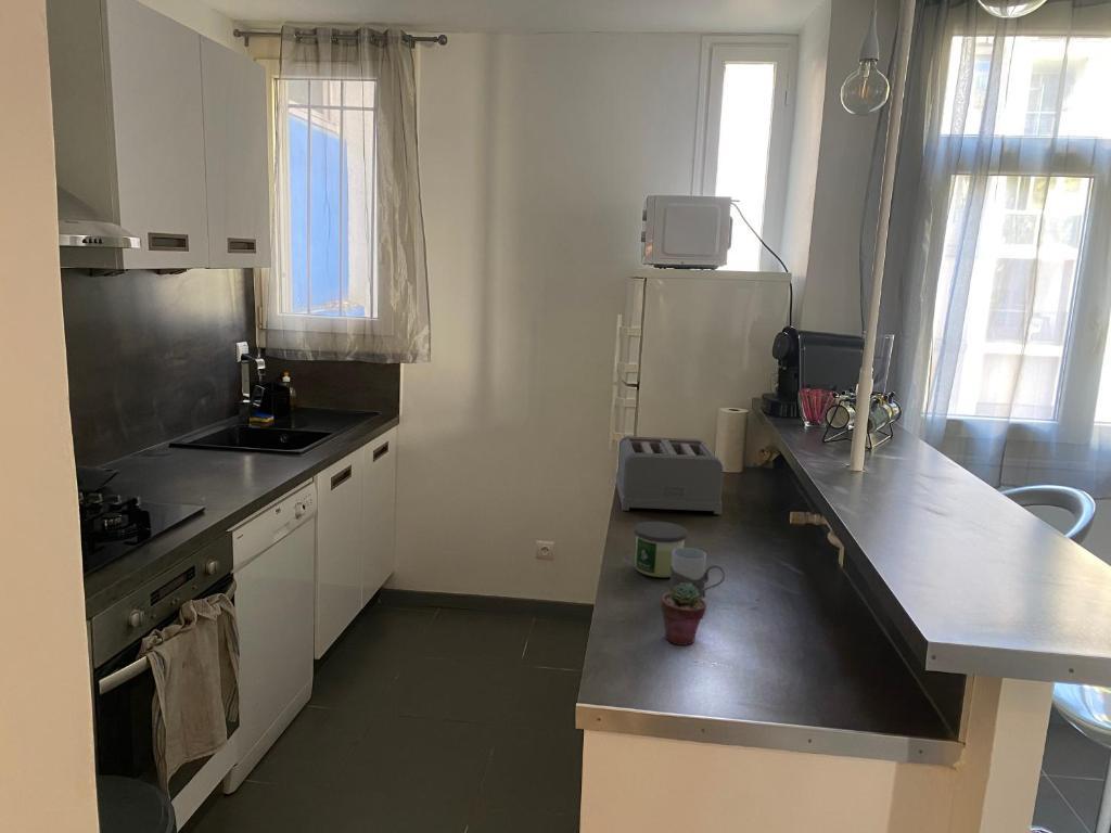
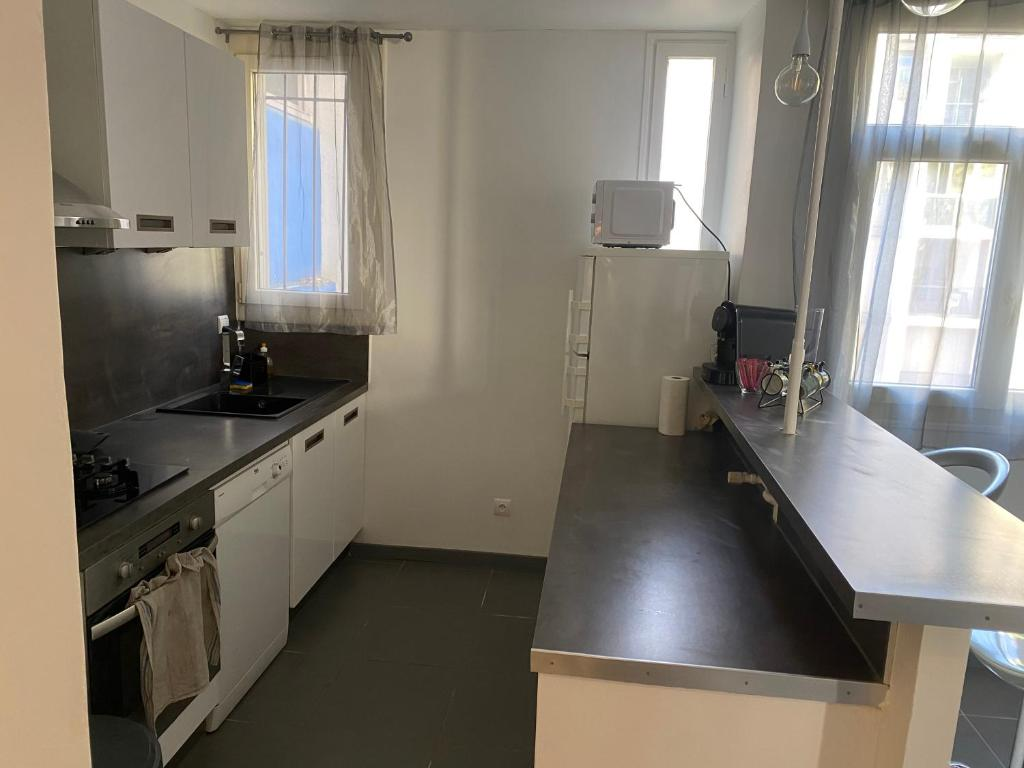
- potted succulent [660,582,707,646]
- candle [634,521,688,578]
- mug [669,547,726,600]
- toaster [614,435,724,515]
